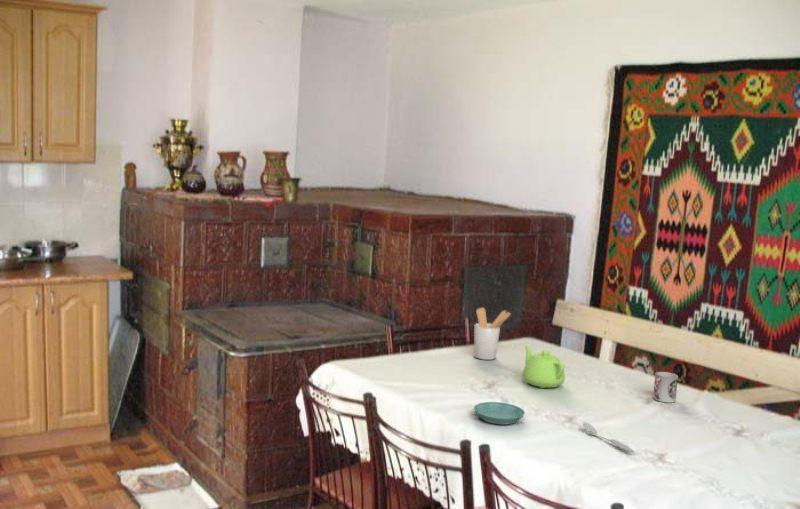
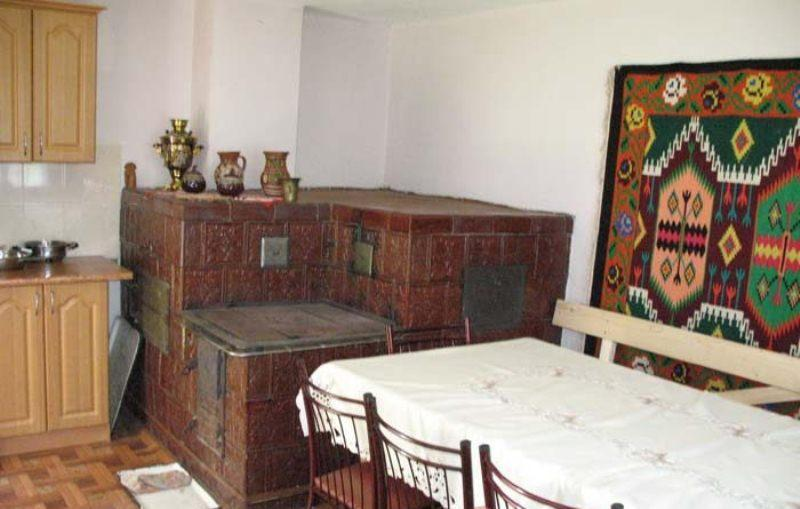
- spoon [582,421,636,454]
- utensil holder [473,307,512,361]
- cup [652,371,679,403]
- saucer [473,401,526,426]
- teapot [522,344,566,389]
